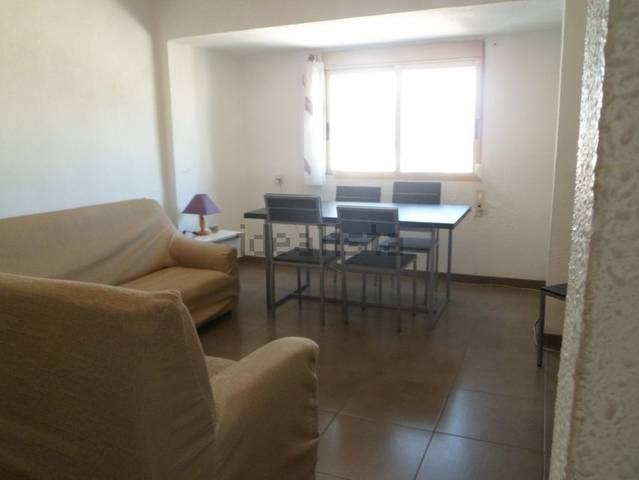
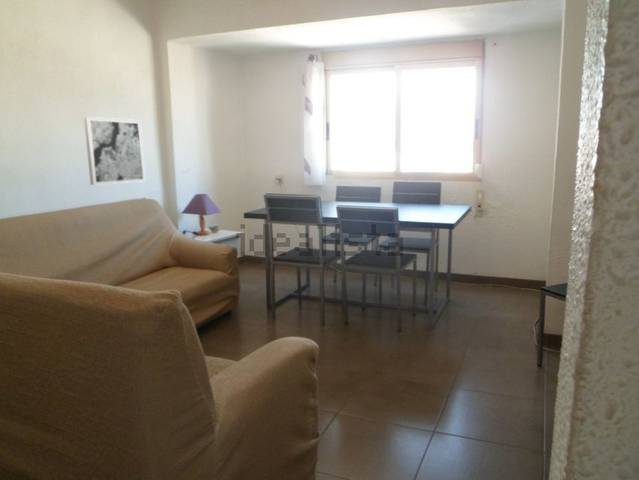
+ wall art [83,116,146,186]
